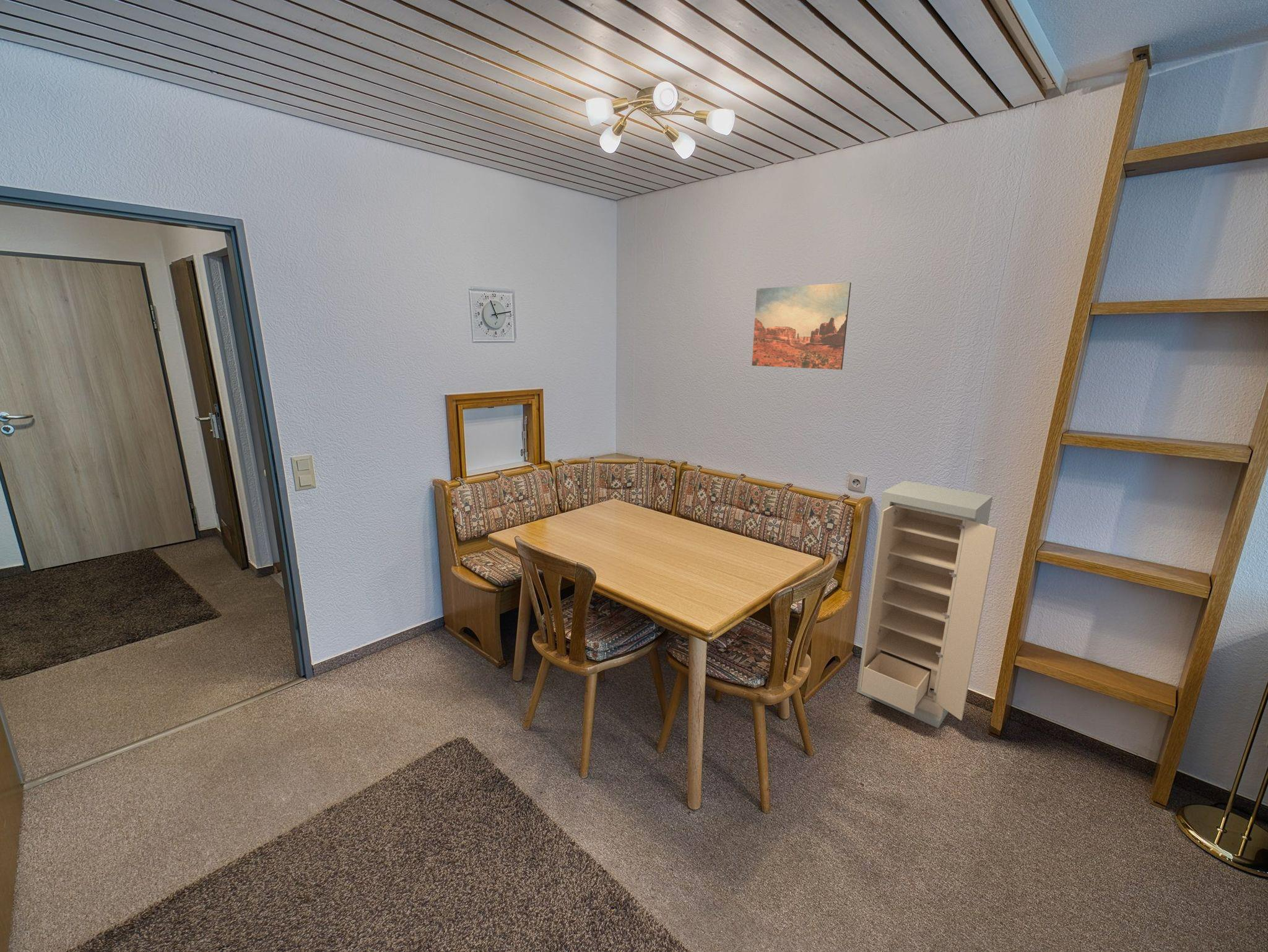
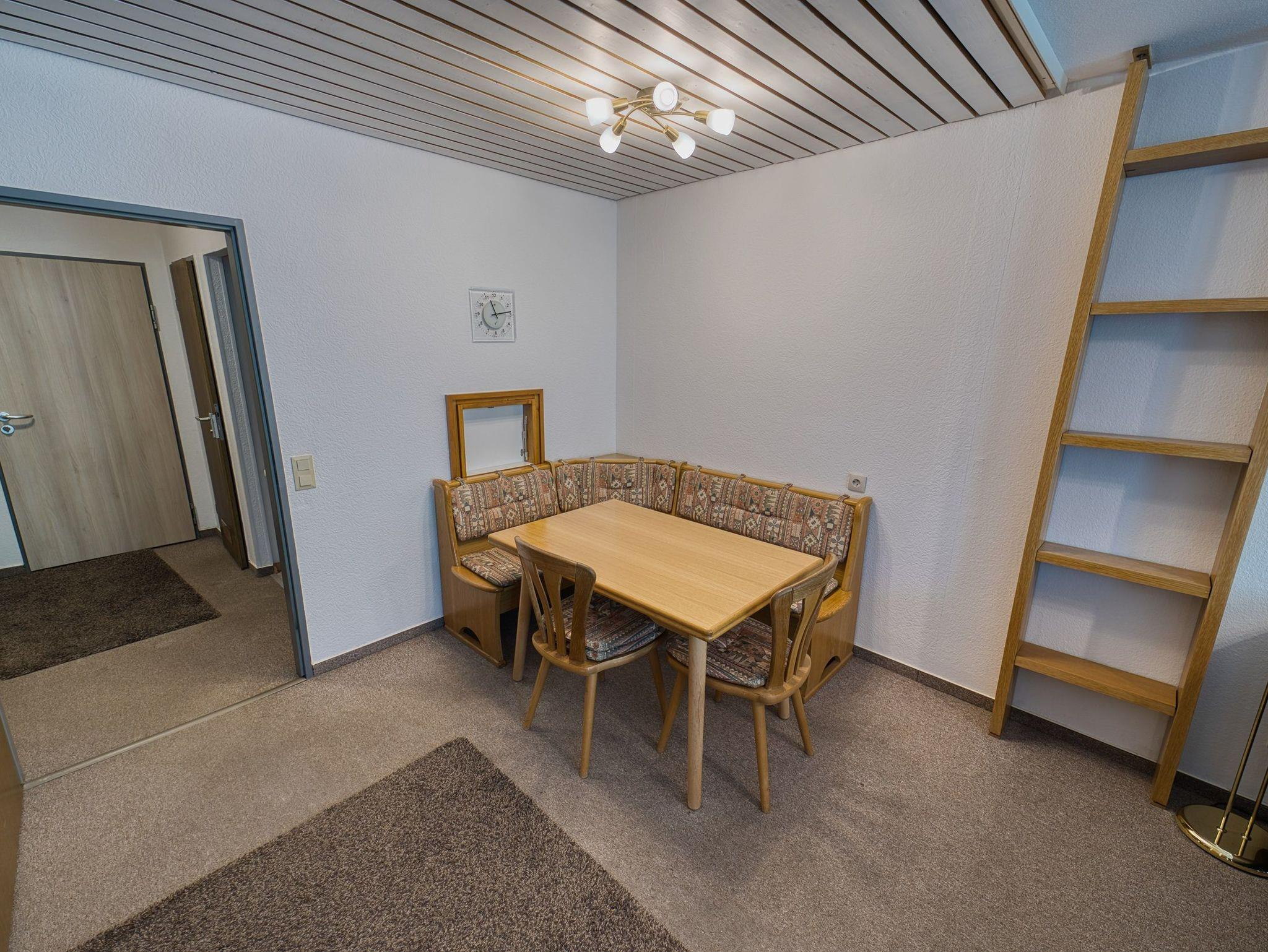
- storage cabinet [856,480,998,729]
- wall art [751,282,852,370]
